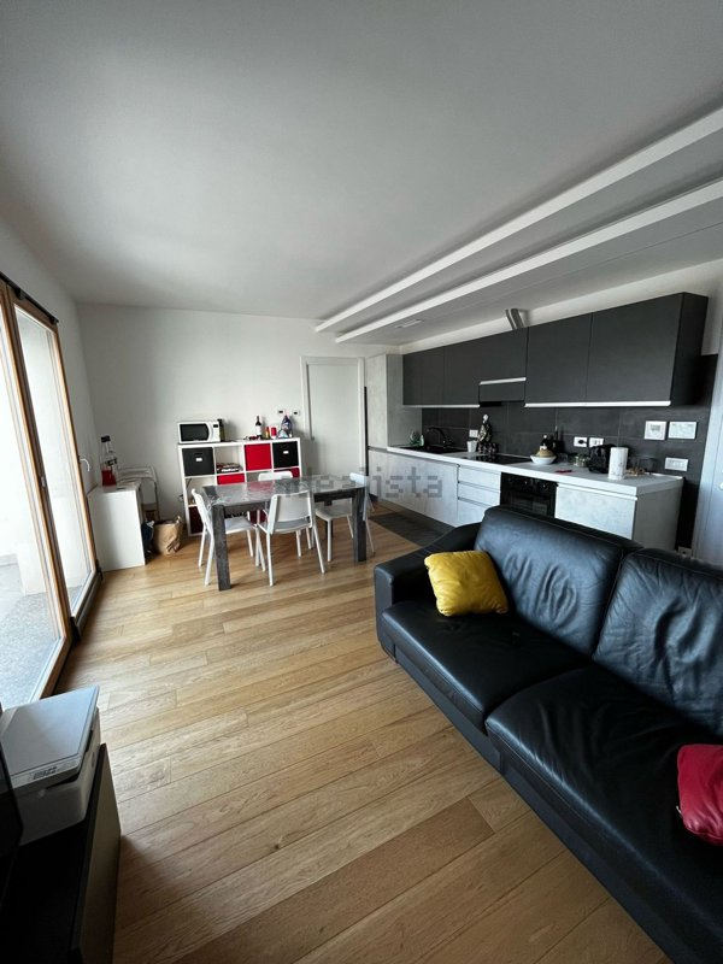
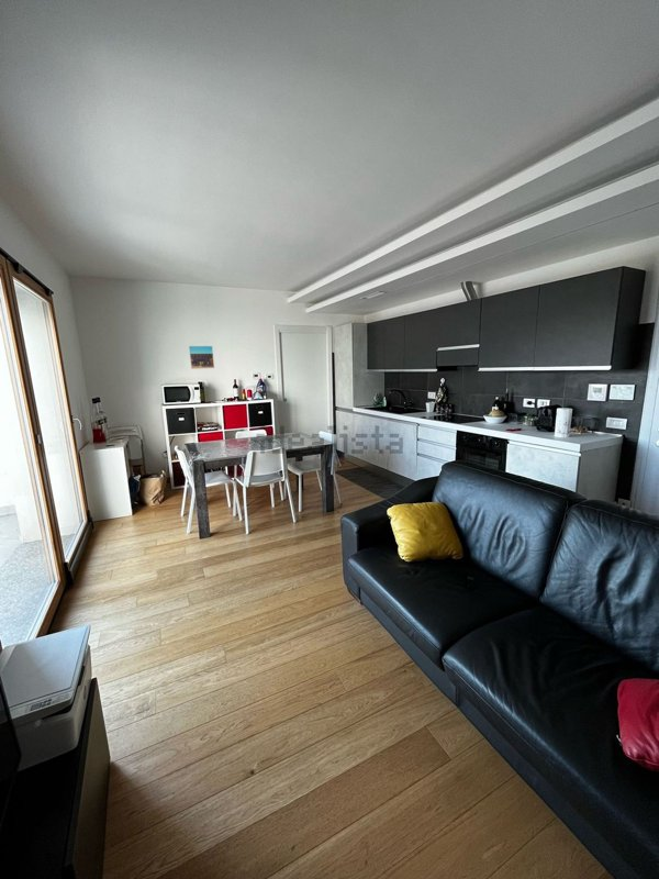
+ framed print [188,345,215,370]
